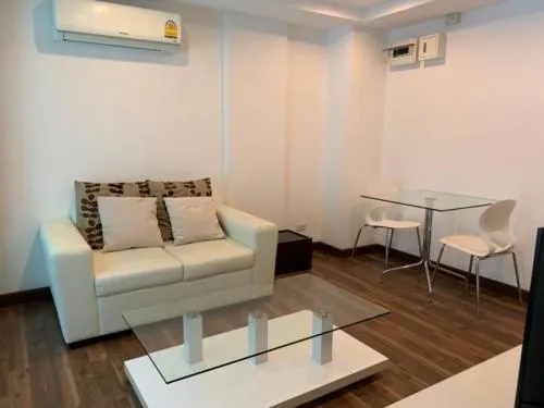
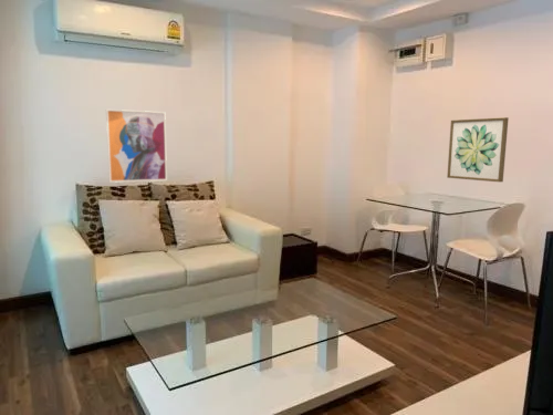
+ wall art [105,108,168,184]
+ wall art [446,116,510,183]
